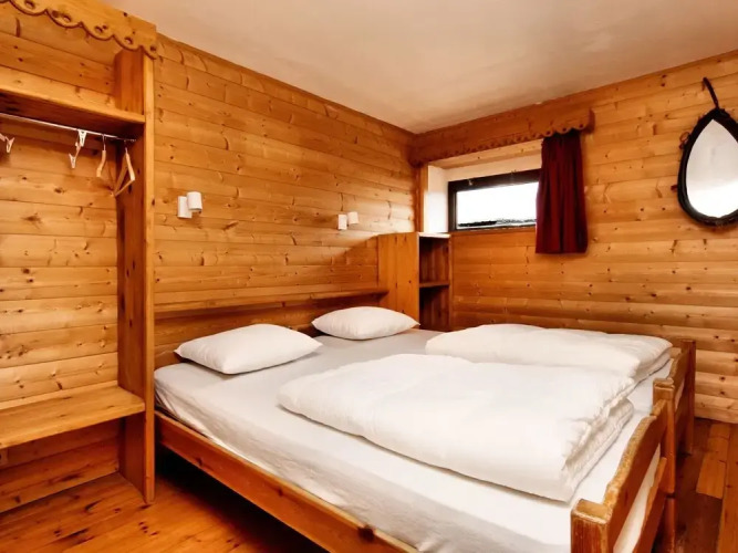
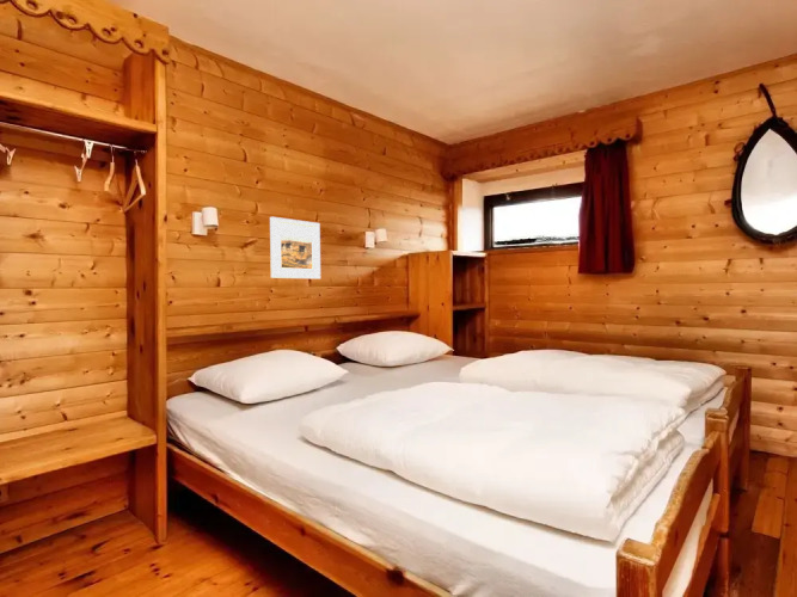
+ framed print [269,216,321,281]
